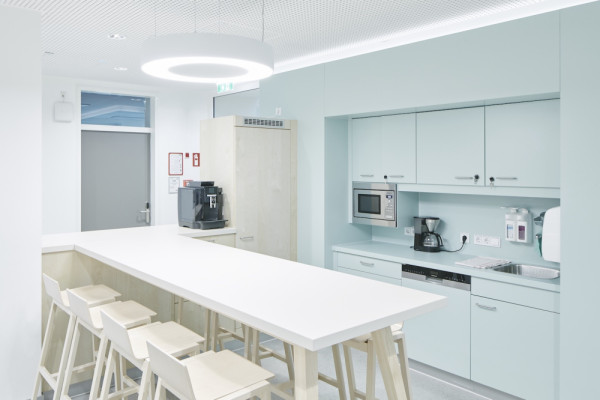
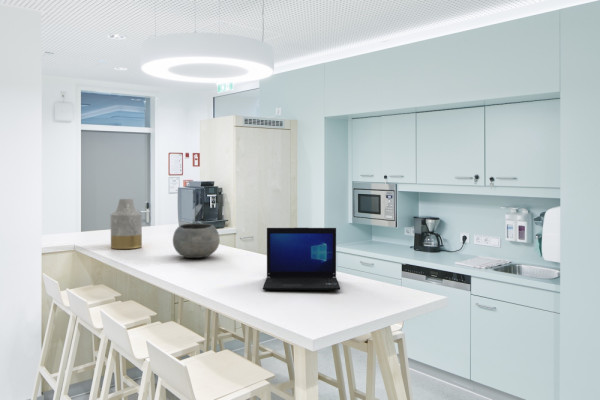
+ vase [110,198,143,250]
+ laptop [262,227,341,291]
+ bowl [172,222,221,259]
